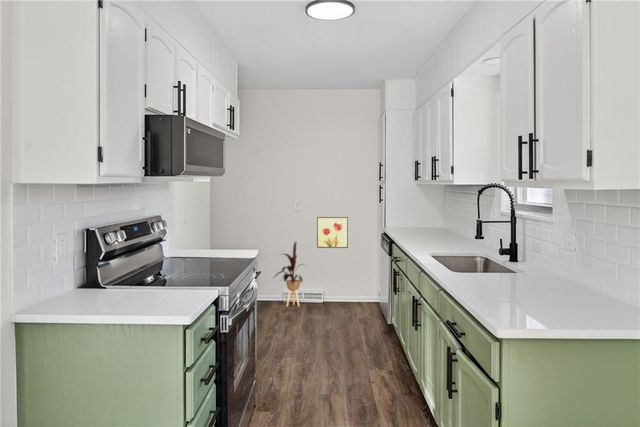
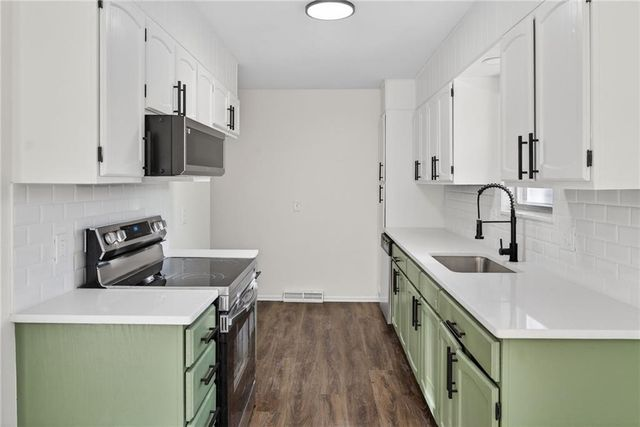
- wall art [316,216,349,249]
- house plant [271,241,306,308]
